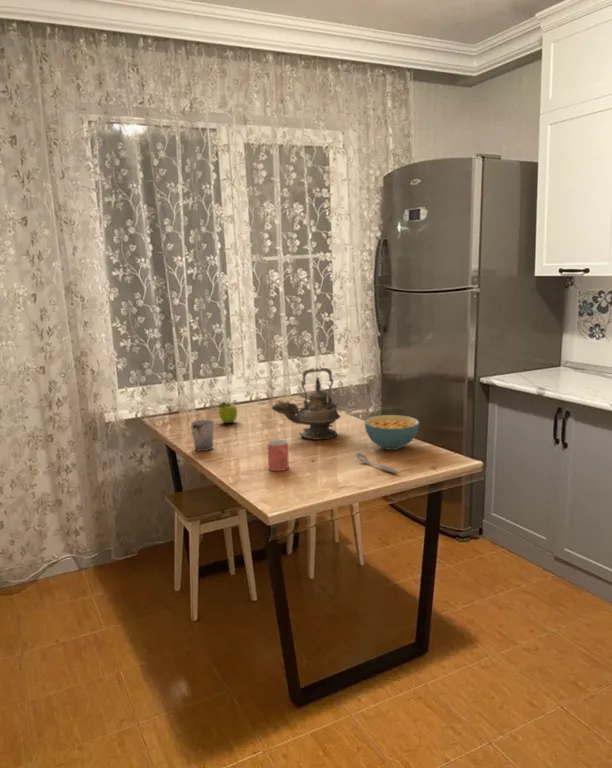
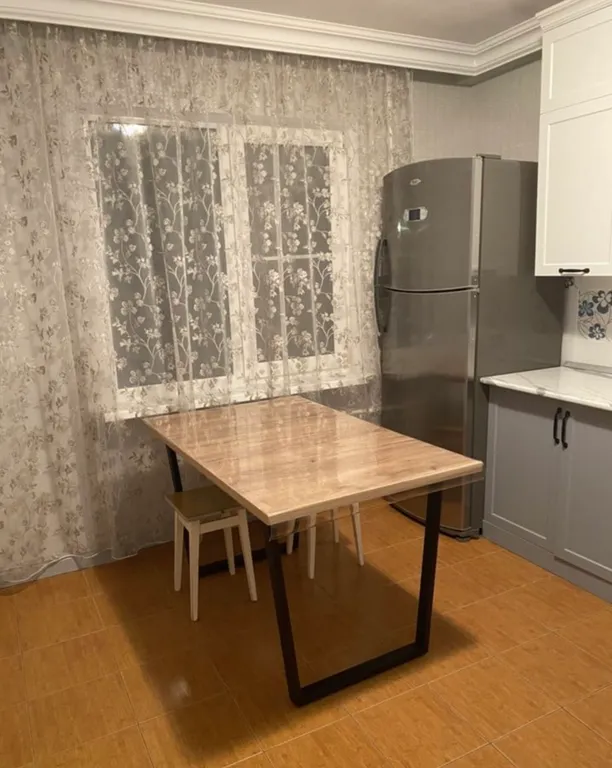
- spoon [355,452,398,474]
- fruit [217,400,238,424]
- cereal bowl [363,414,420,451]
- cup [266,439,290,472]
- teapot [270,367,342,441]
- cup [190,419,215,452]
